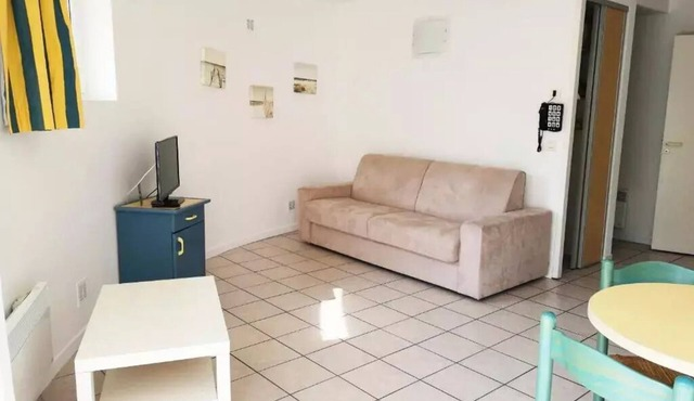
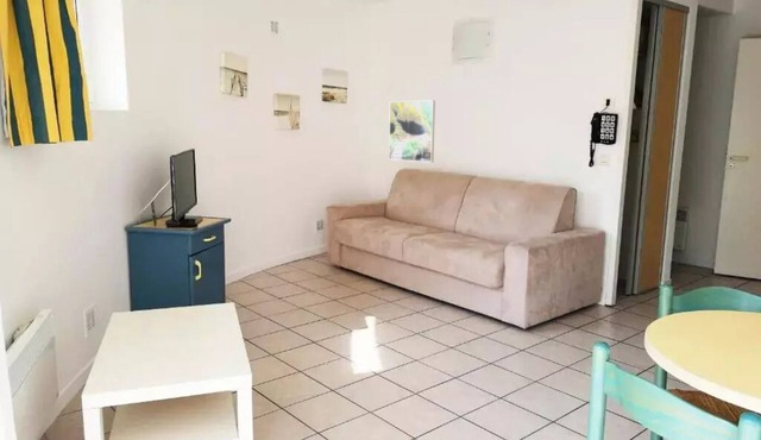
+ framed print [388,99,436,164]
